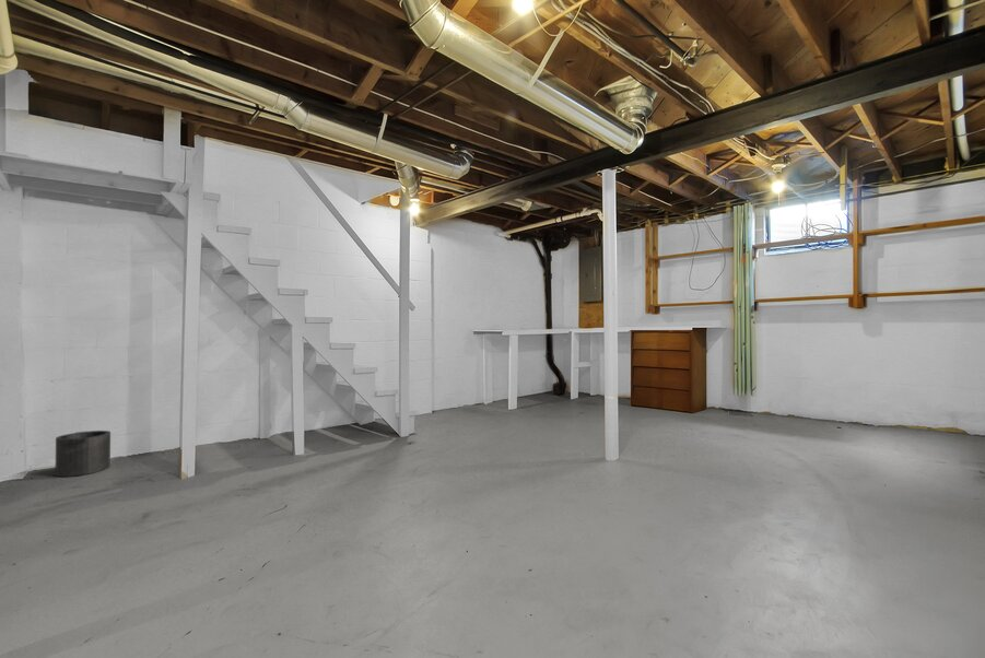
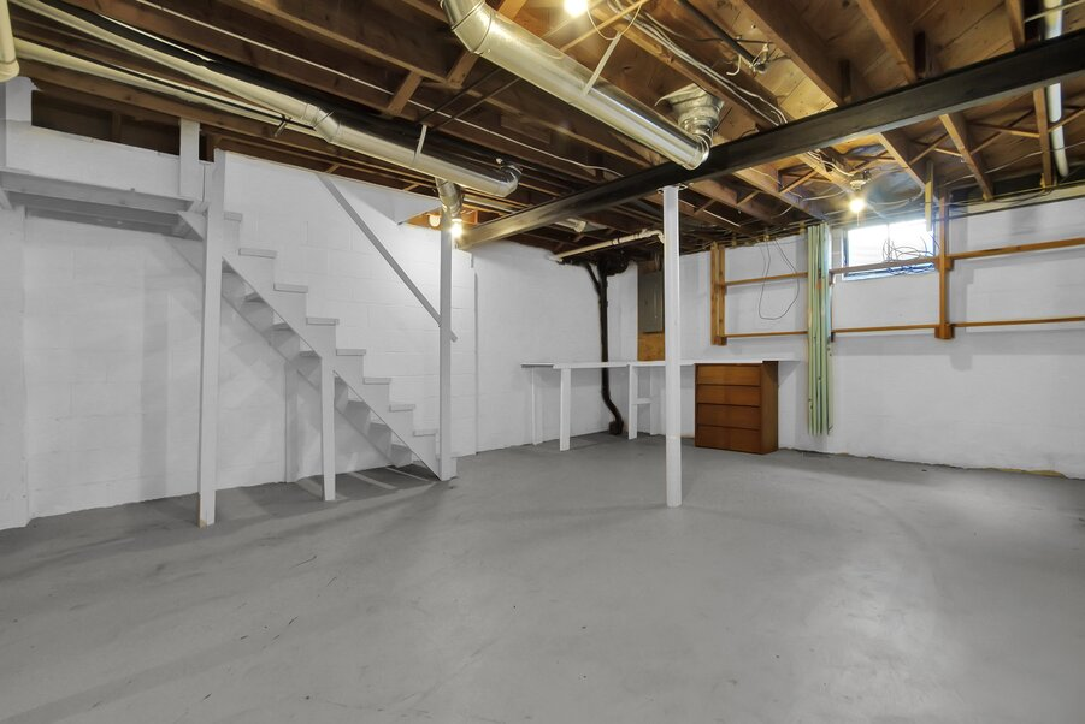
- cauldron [54,430,112,478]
